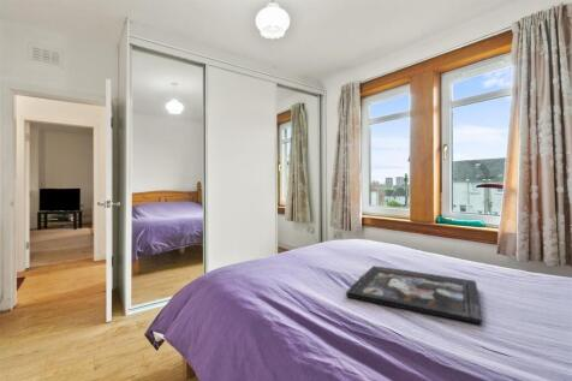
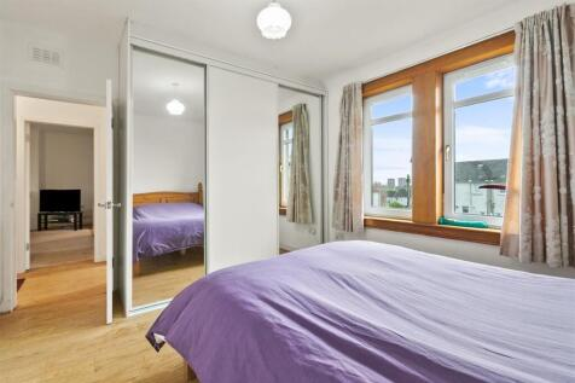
- framed painting [345,264,483,326]
